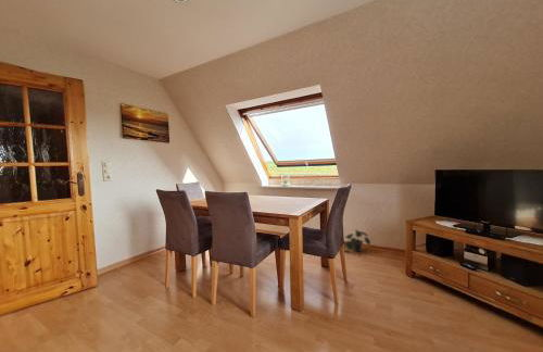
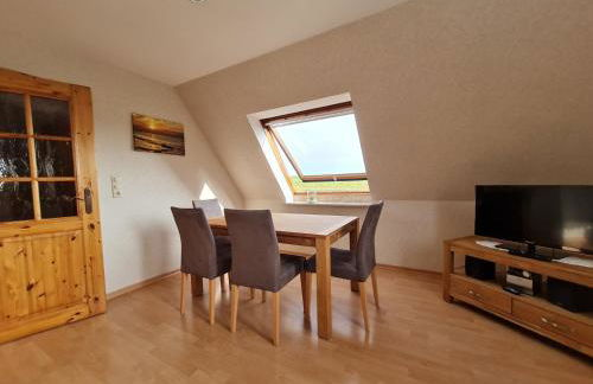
- potted plant [343,228,371,253]
